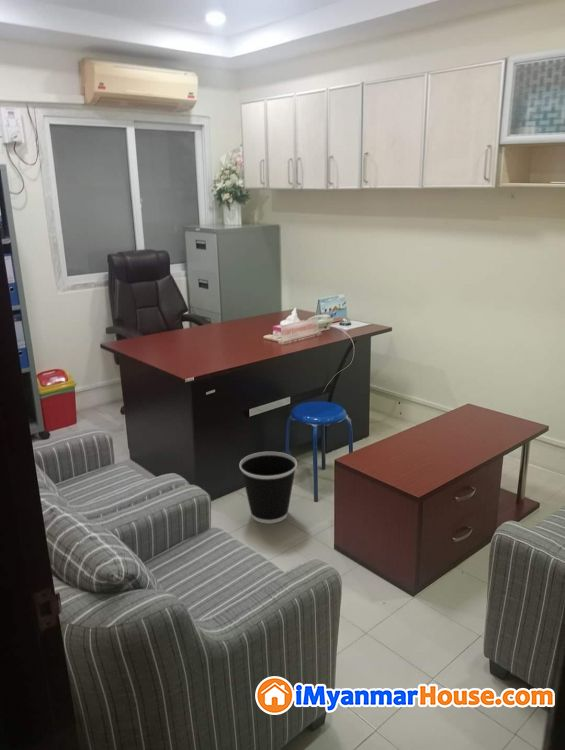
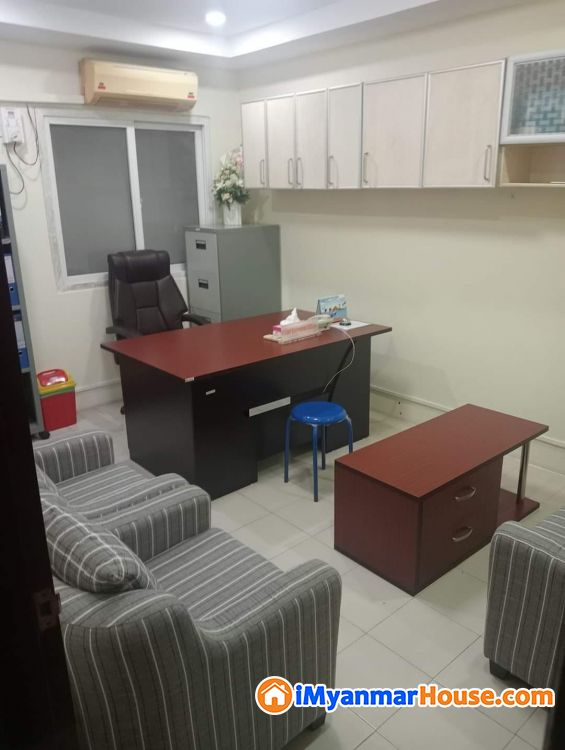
- wastebasket [238,451,298,525]
